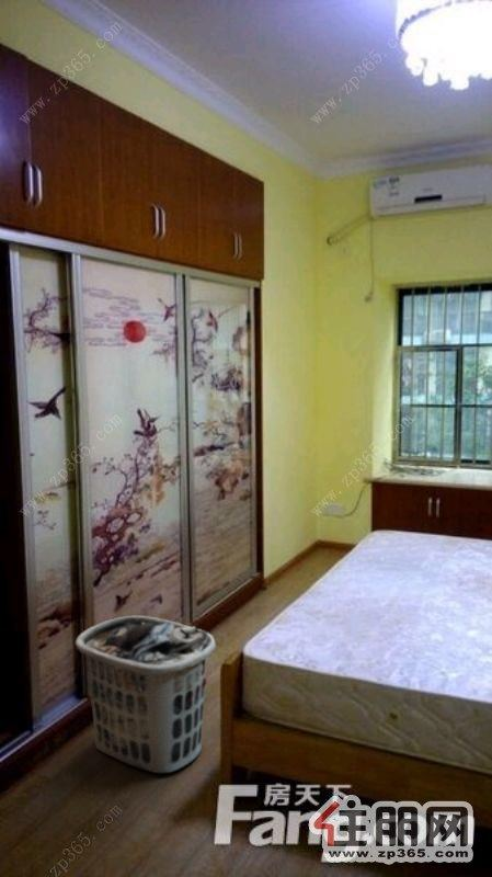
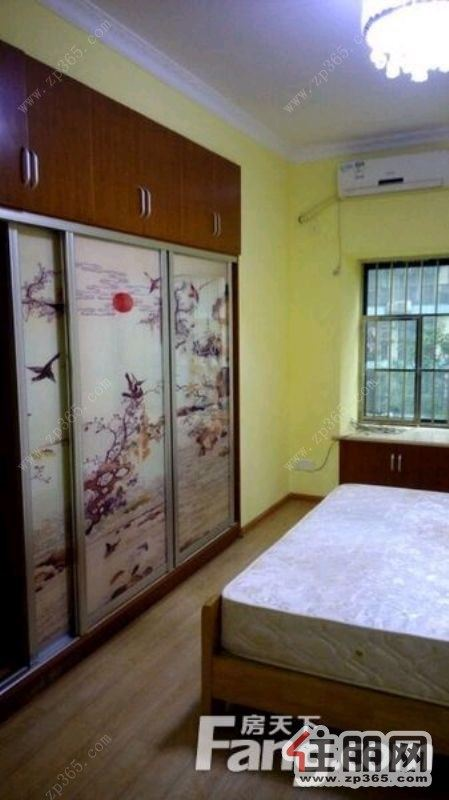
- clothes hamper [75,615,217,774]
